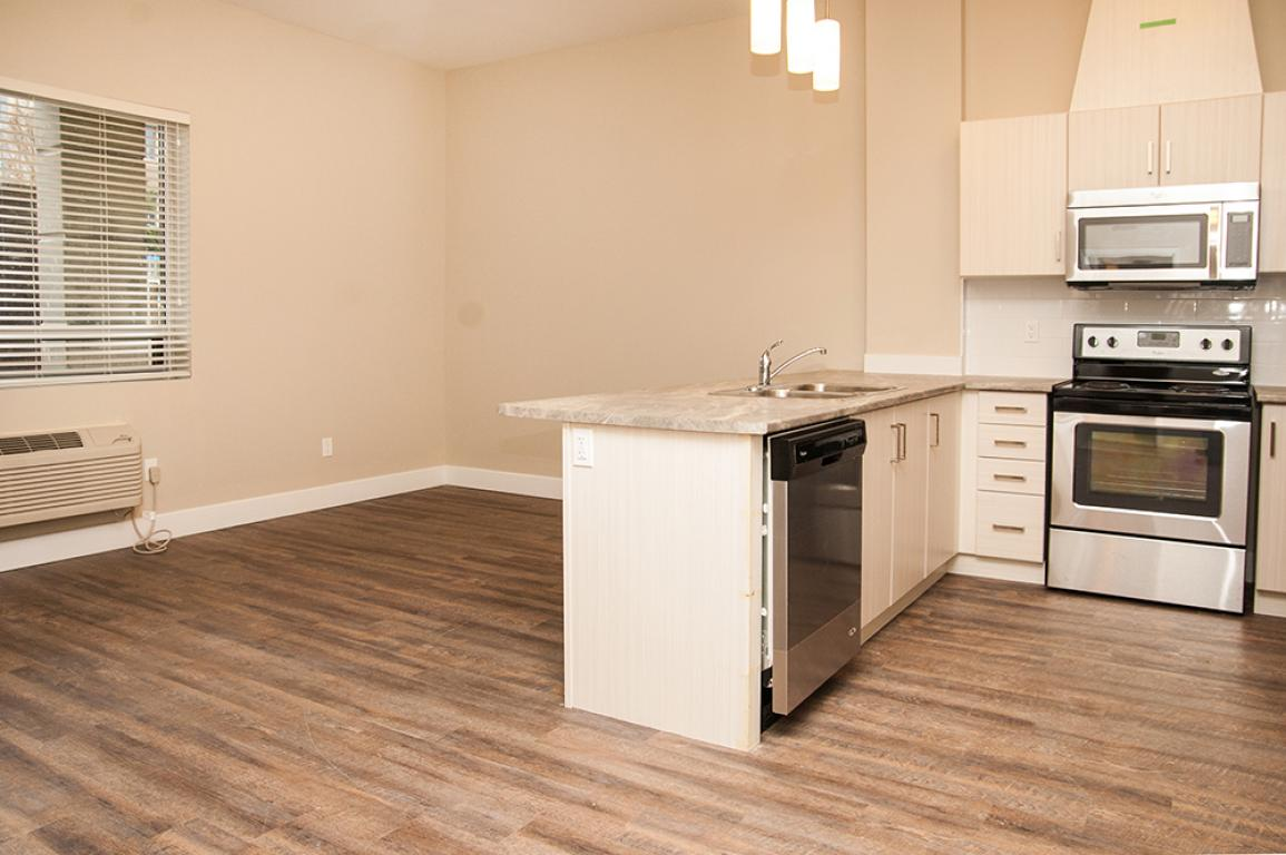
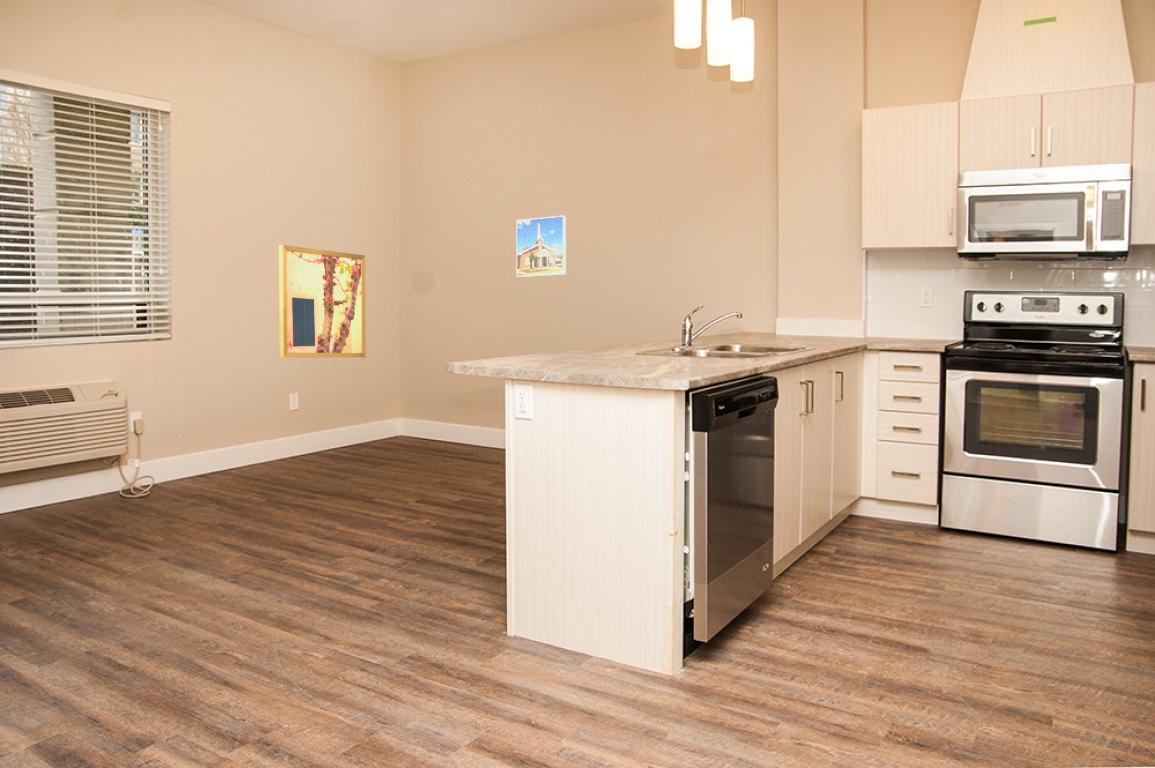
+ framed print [515,214,567,278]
+ wall art [278,244,367,358]
